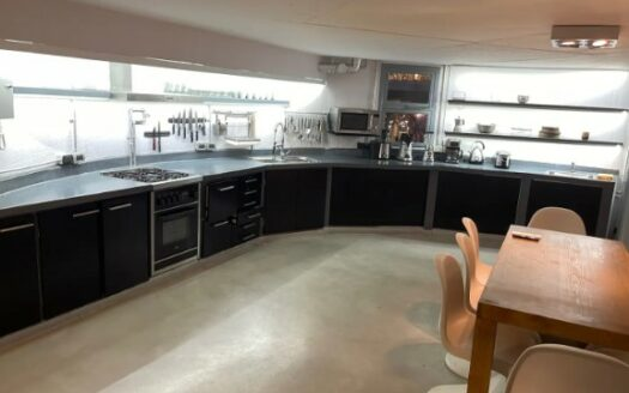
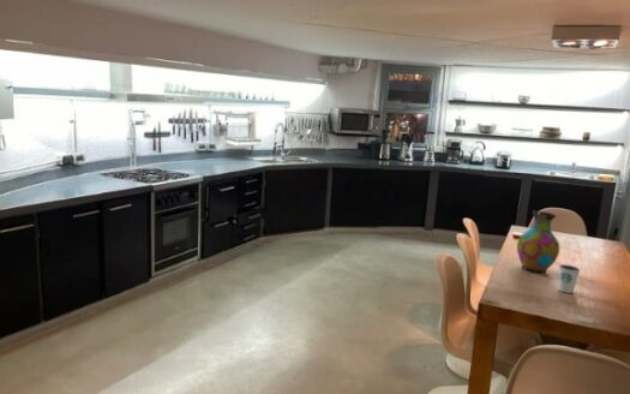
+ vase [516,209,560,274]
+ dixie cup [558,263,582,294]
